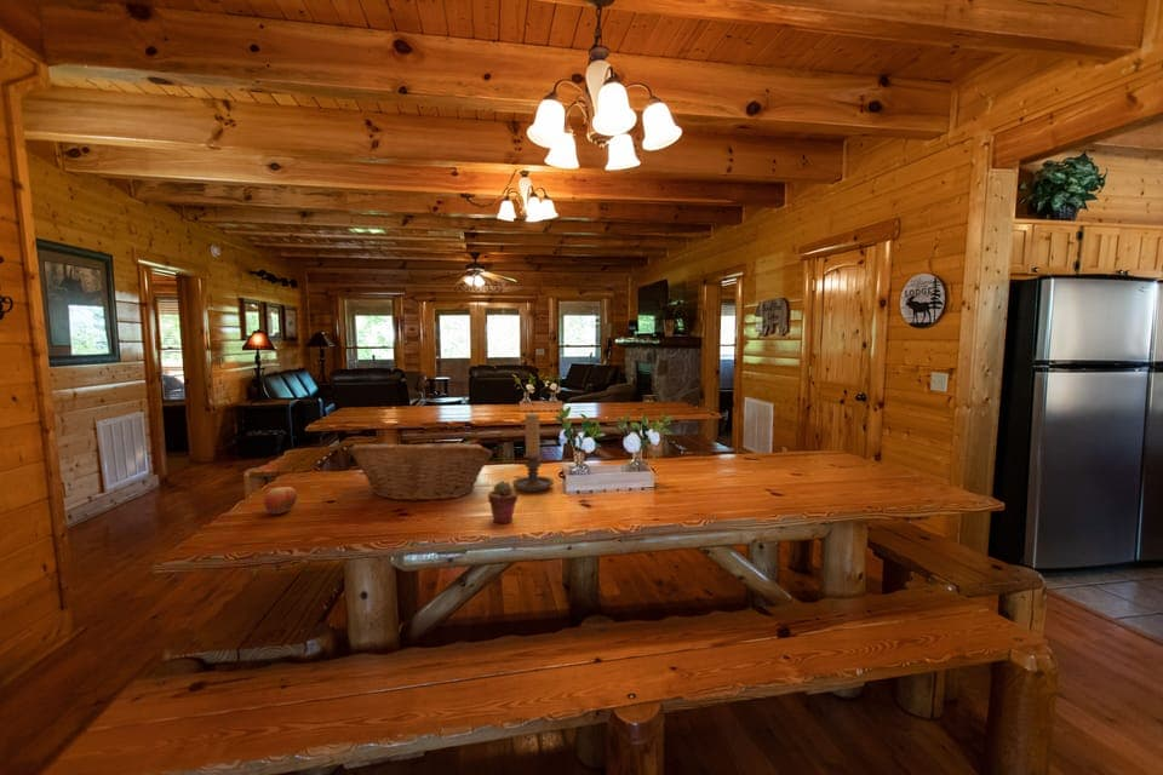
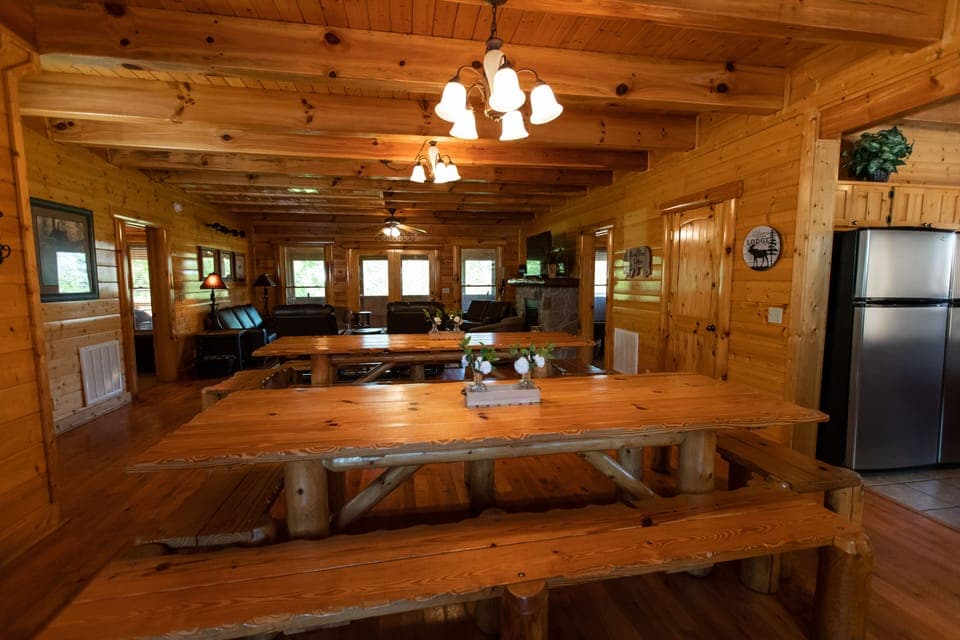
- apple [263,486,298,515]
- potted succulent [487,480,520,524]
- fruit basket [346,437,494,503]
- candle holder [511,412,555,493]
